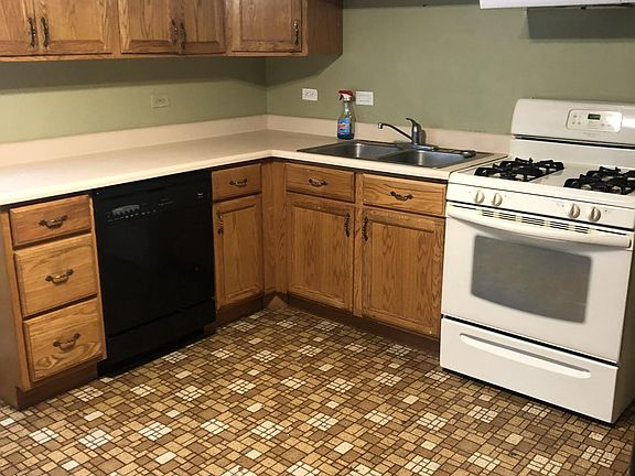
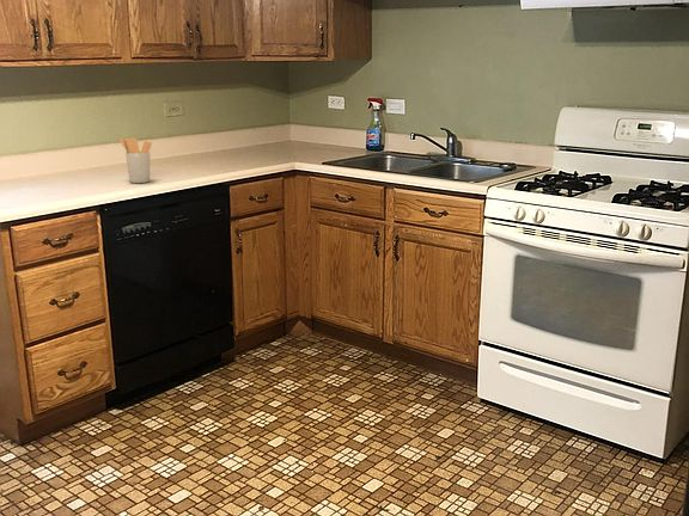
+ utensil holder [118,136,153,184]
